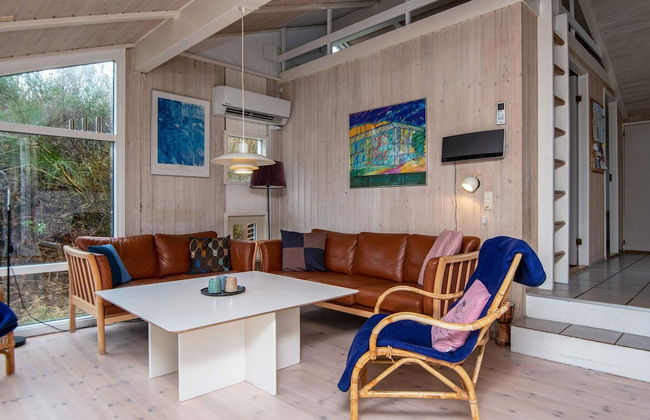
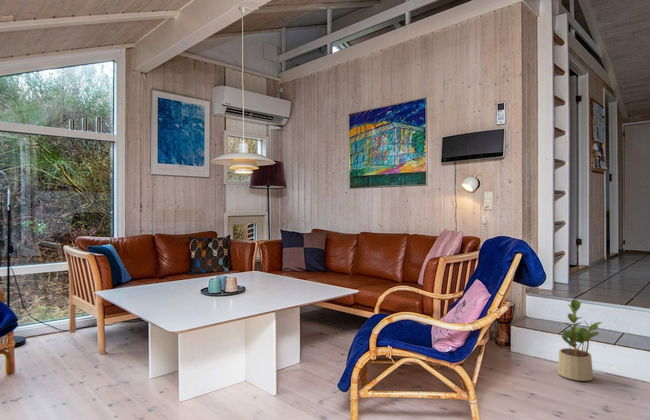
+ potted plant [557,298,603,382]
